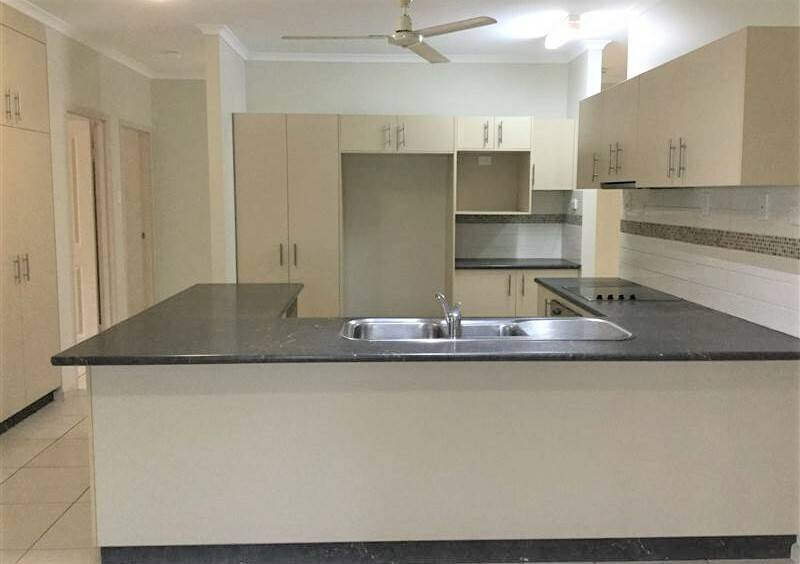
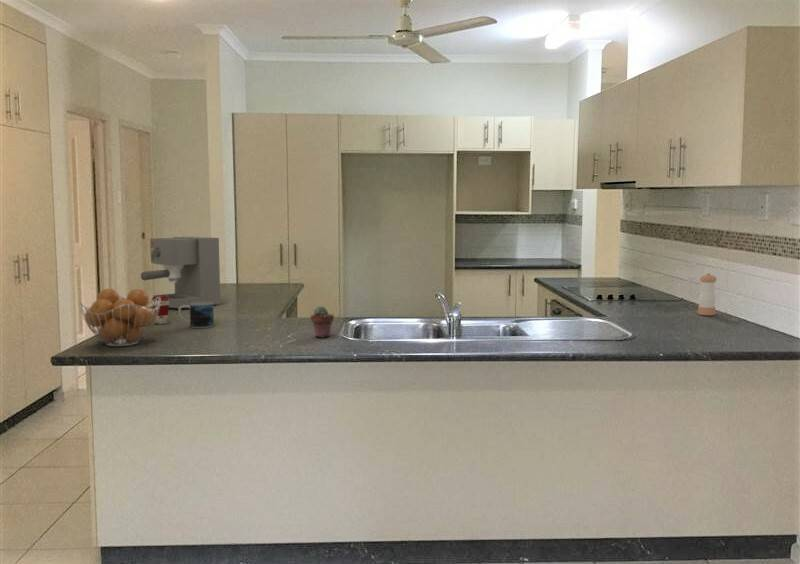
+ potted succulent [310,305,335,339]
+ mug [177,302,215,329]
+ coffee maker [140,236,221,311]
+ coffee cup [151,294,170,325]
+ fruit basket [78,288,161,347]
+ pepper shaker [697,272,718,316]
